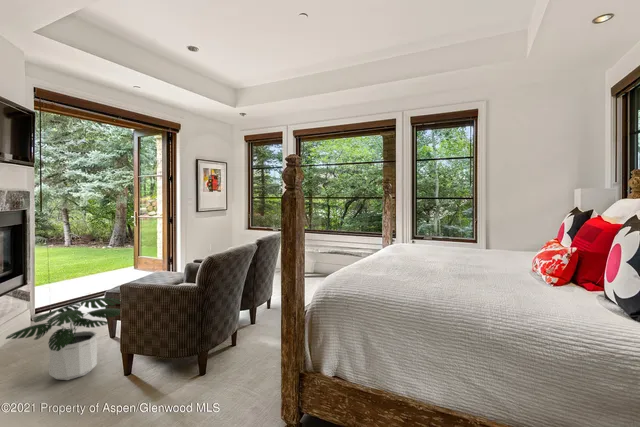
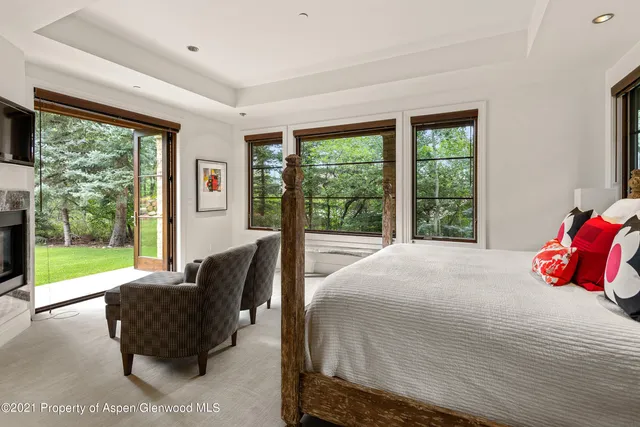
- potted plant [5,297,121,381]
